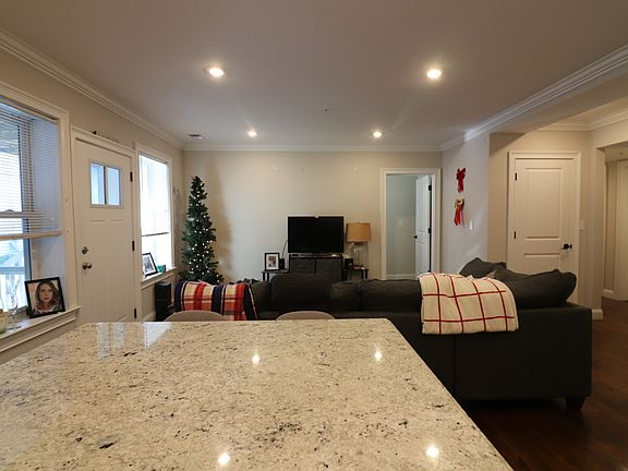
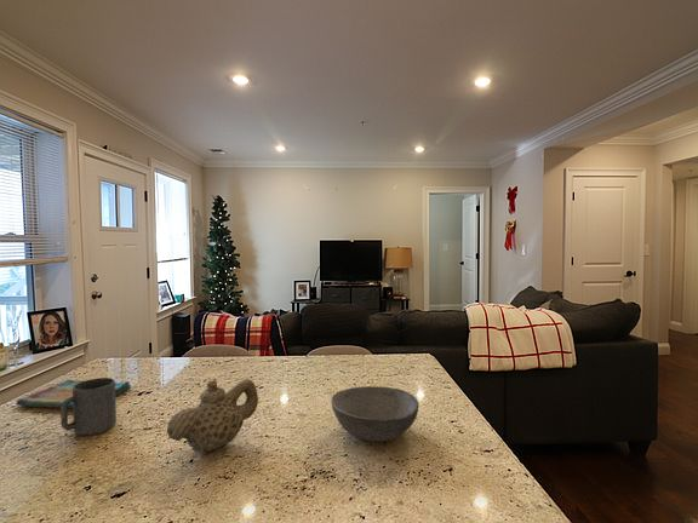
+ mug [59,377,118,436]
+ teapot [166,378,259,455]
+ dish towel [16,379,132,409]
+ bowl [330,385,420,442]
